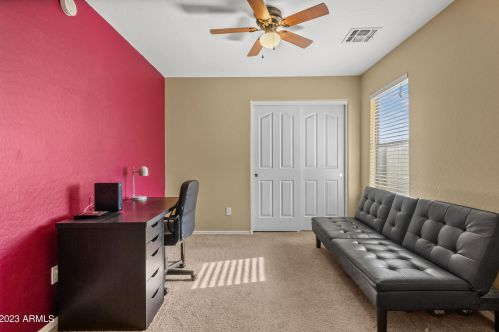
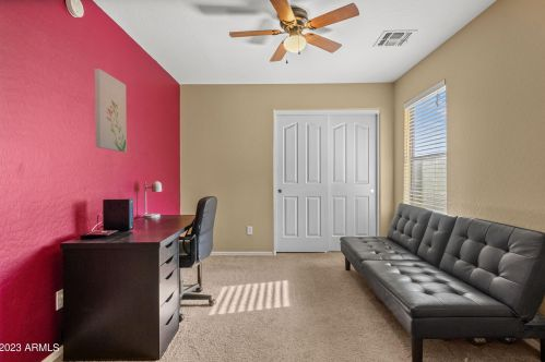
+ wall art [94,68,128,153]
